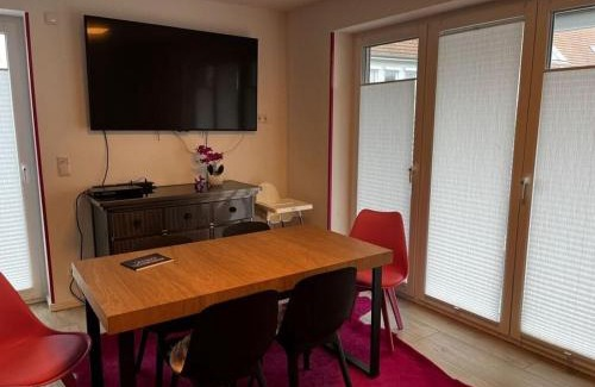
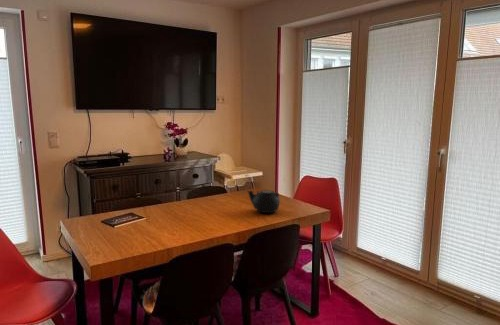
+ teapot [247,189,281,214]
